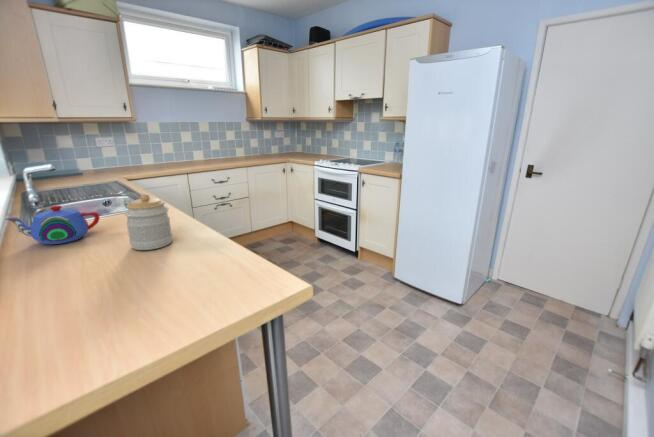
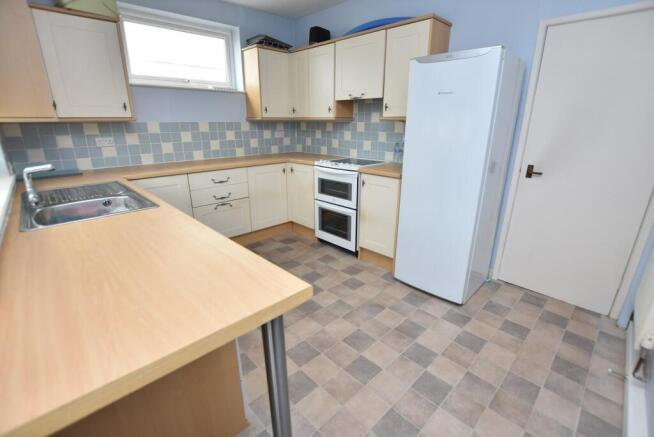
- jar [123,193,174,251]
- teapot [4,205,101,245]
